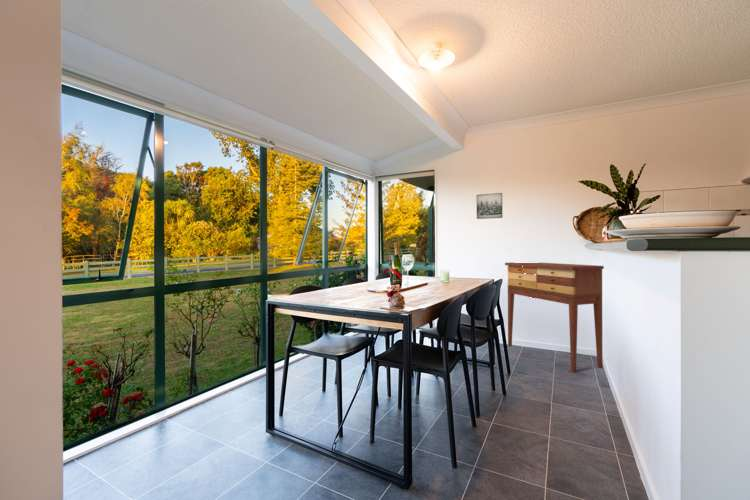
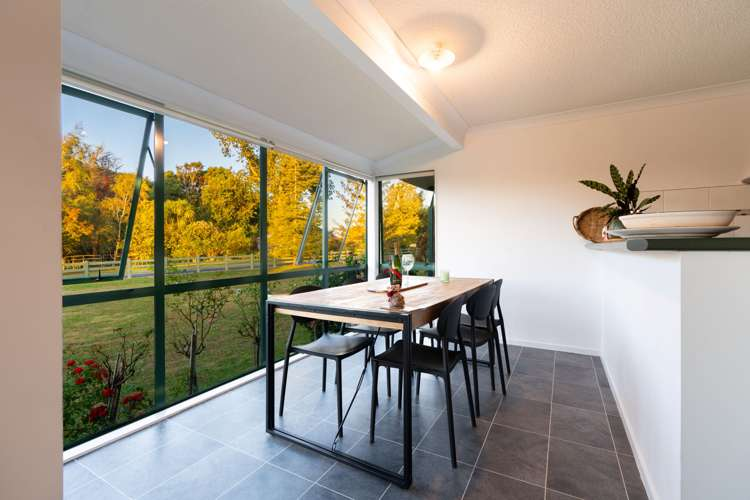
- console table [504,262,605,374]
- wall art [476,192,503,220]
